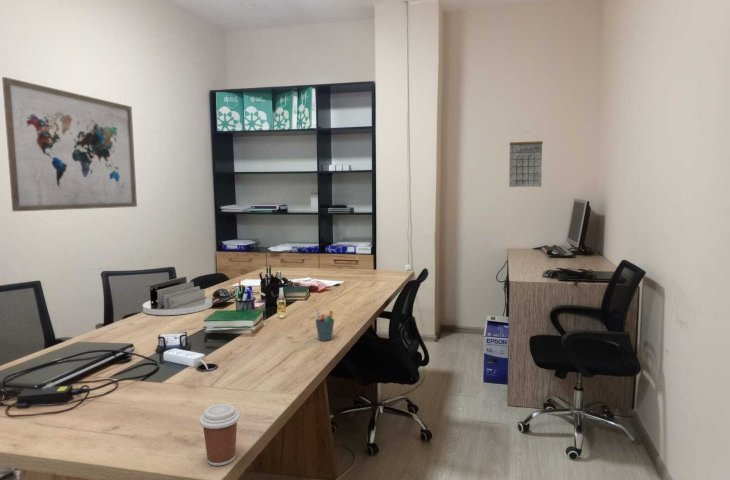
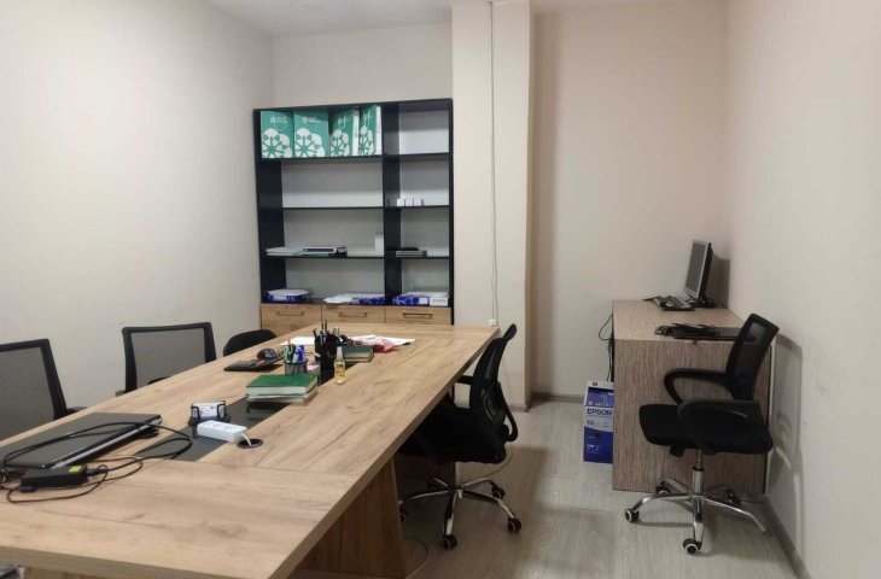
- desk organizer [142,276,214,316]
- pen holder [315,307,335,342]
- wall art [1,76,138,212]
- coffee cup [199,403,241,467]
- calendar [508,130,544,188]
